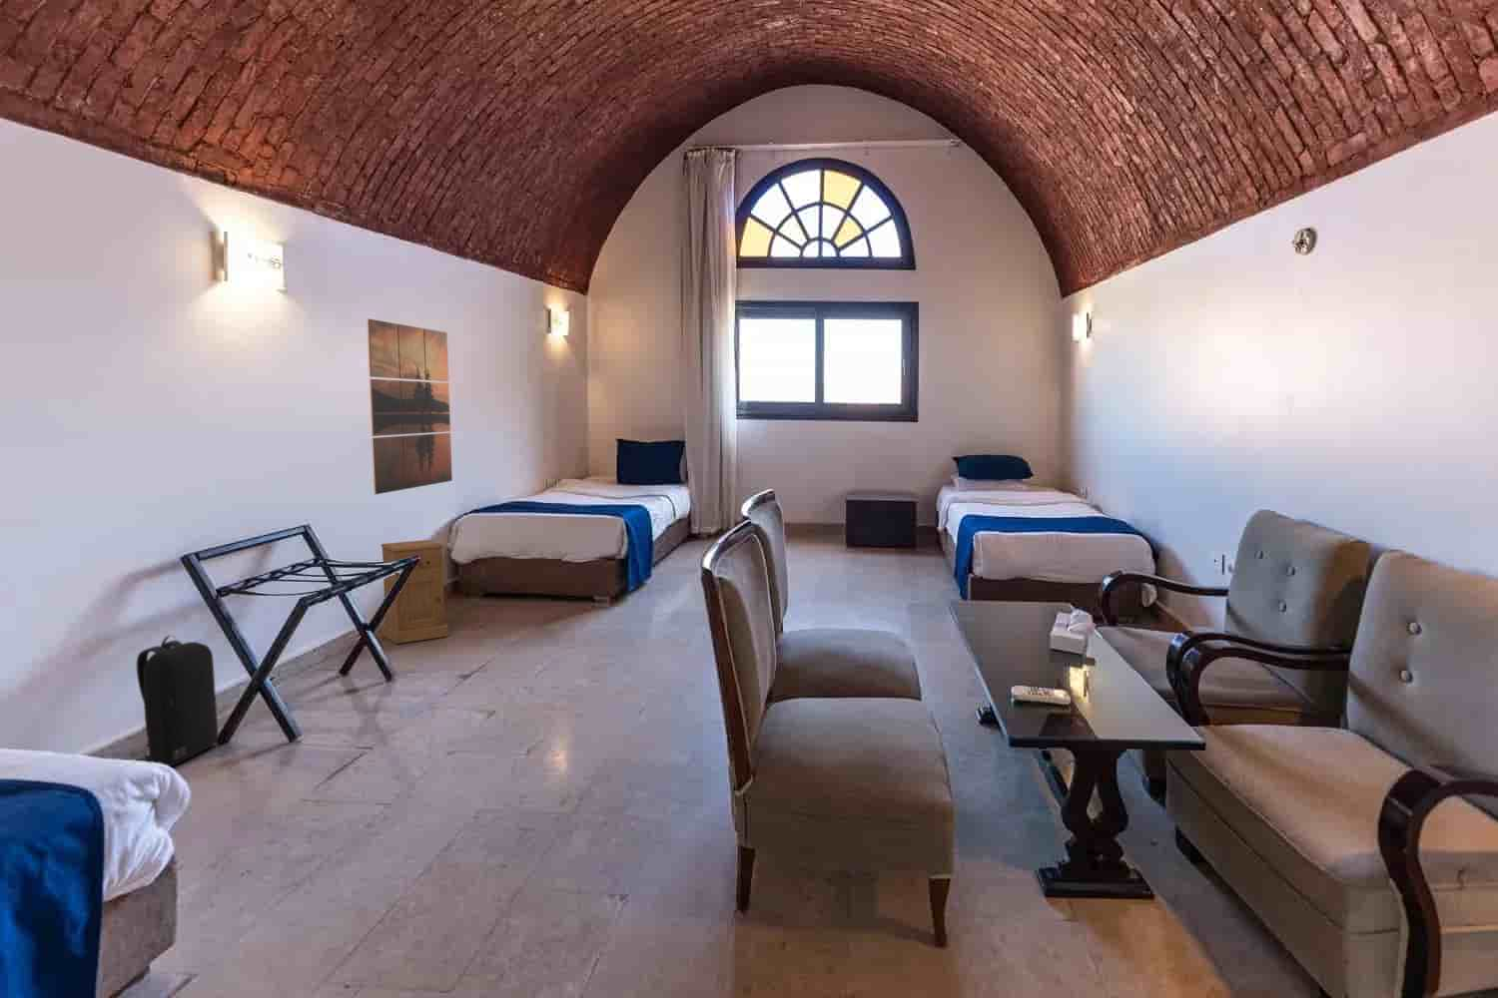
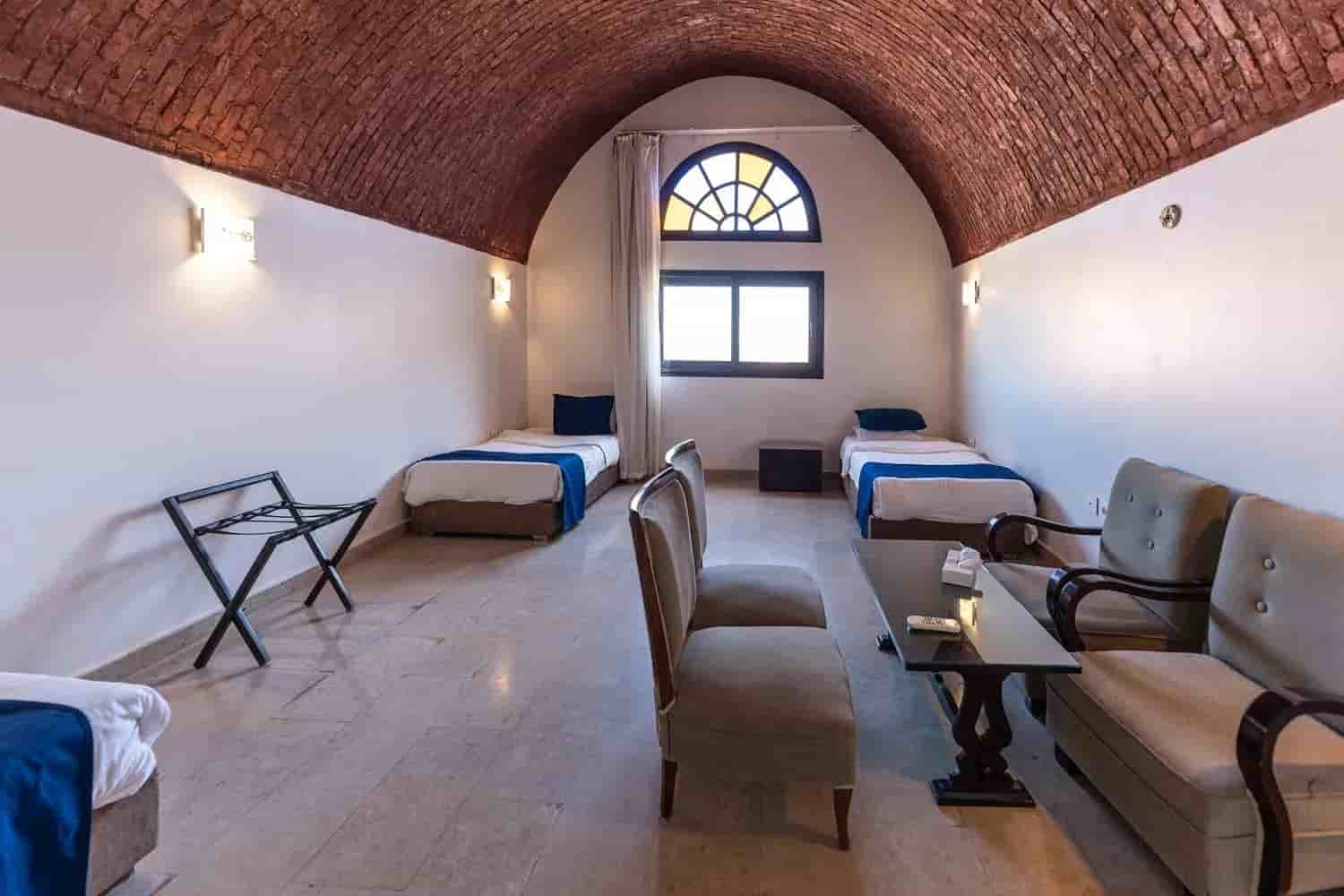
- nightstand [379,539,449,645]
- backpack [133,634,218,767]
- wall art [366,319,454,495]
